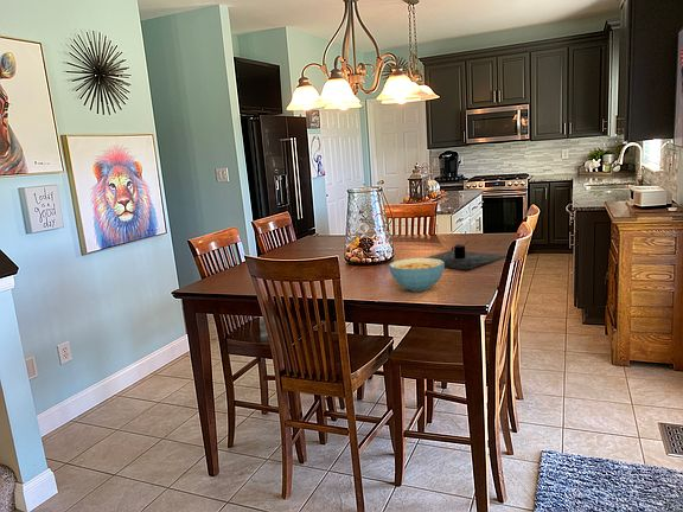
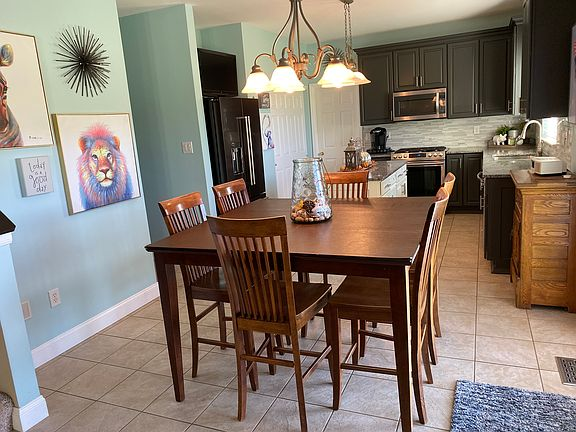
- cereal bowl [388,257,446,293]
- placemat [423,243,508,271]
